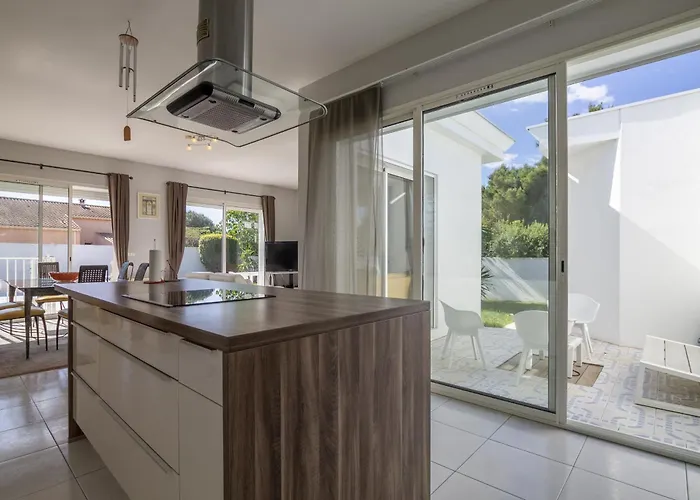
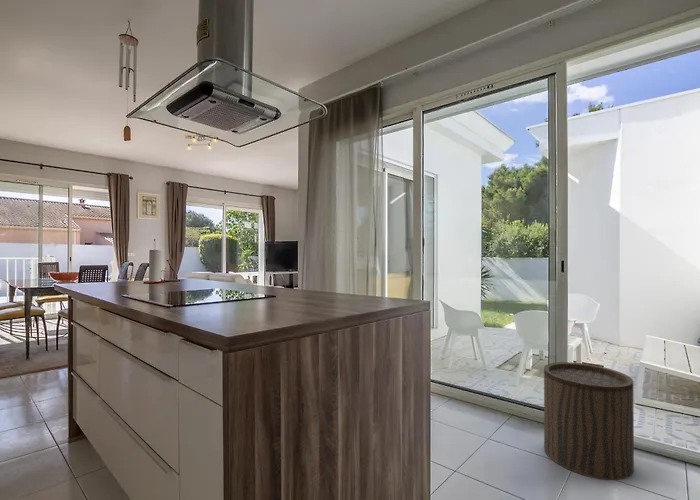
+ stool [543,361,635,481]
